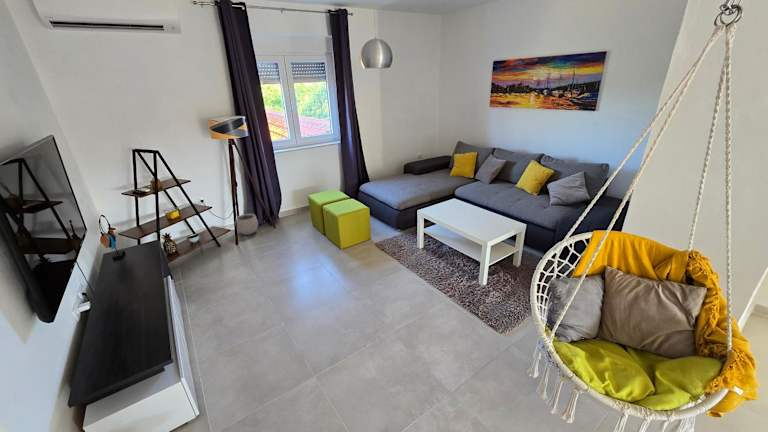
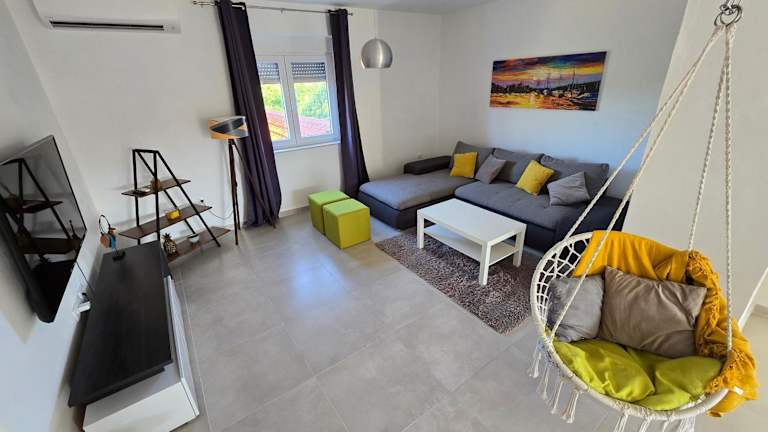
- plant pot [236,211,259,236]
